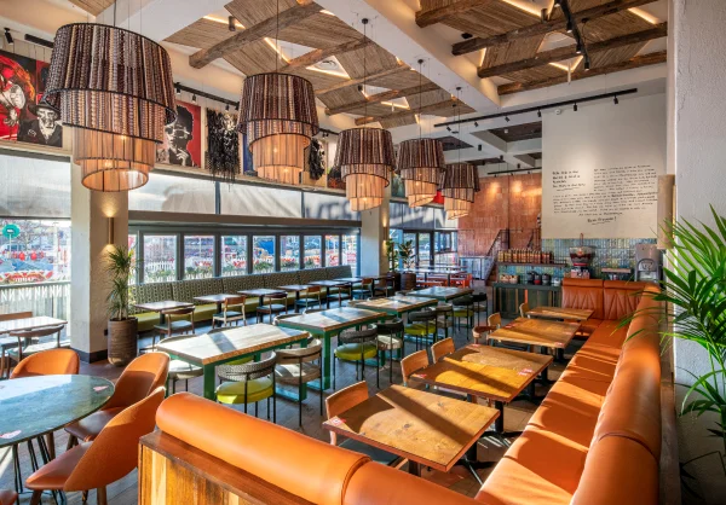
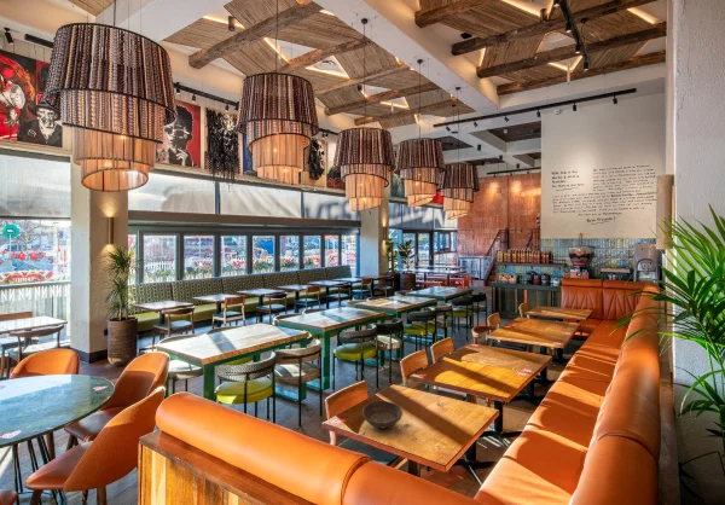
+ bowl [361,400,404,430]
